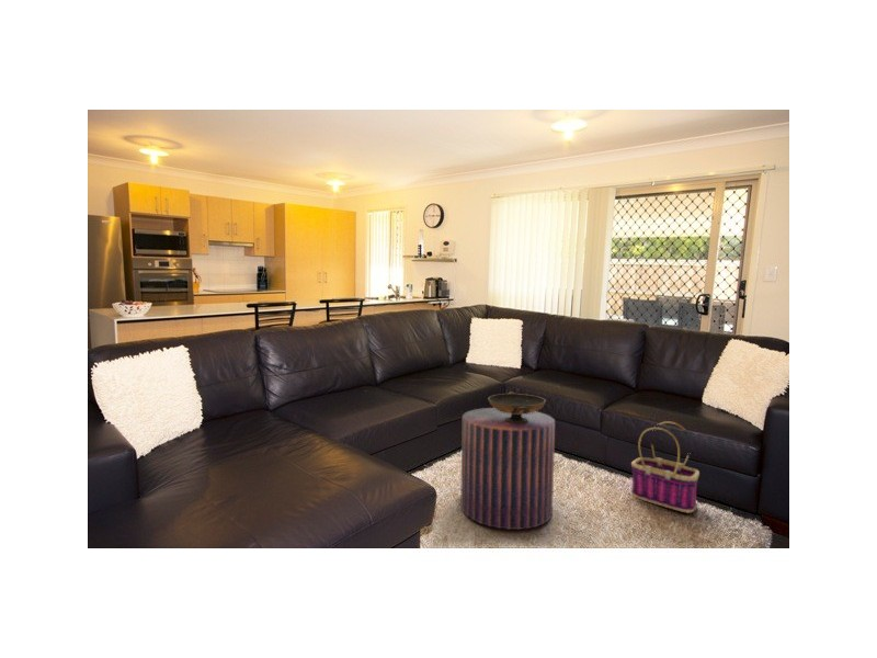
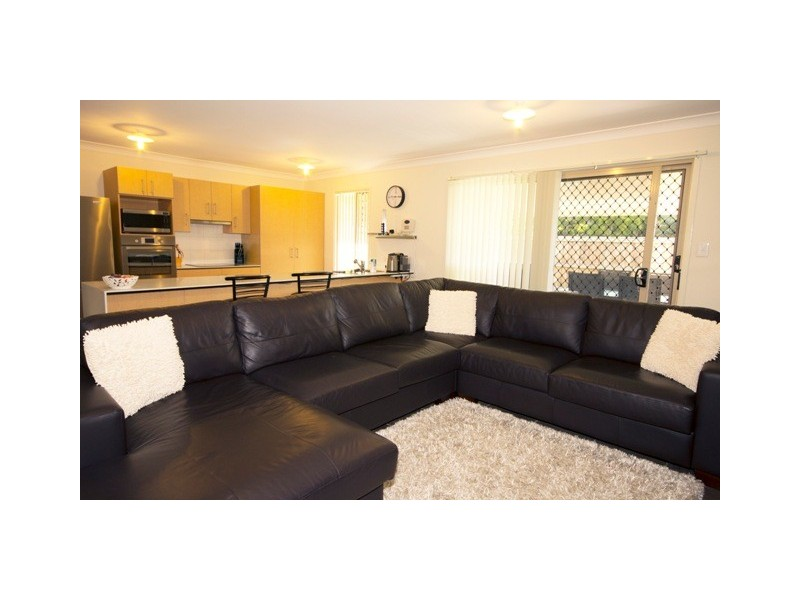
- basket [630,420,701,514]
- decorative bowl [487,390,547,424]
- stool [459,407,556,531]
